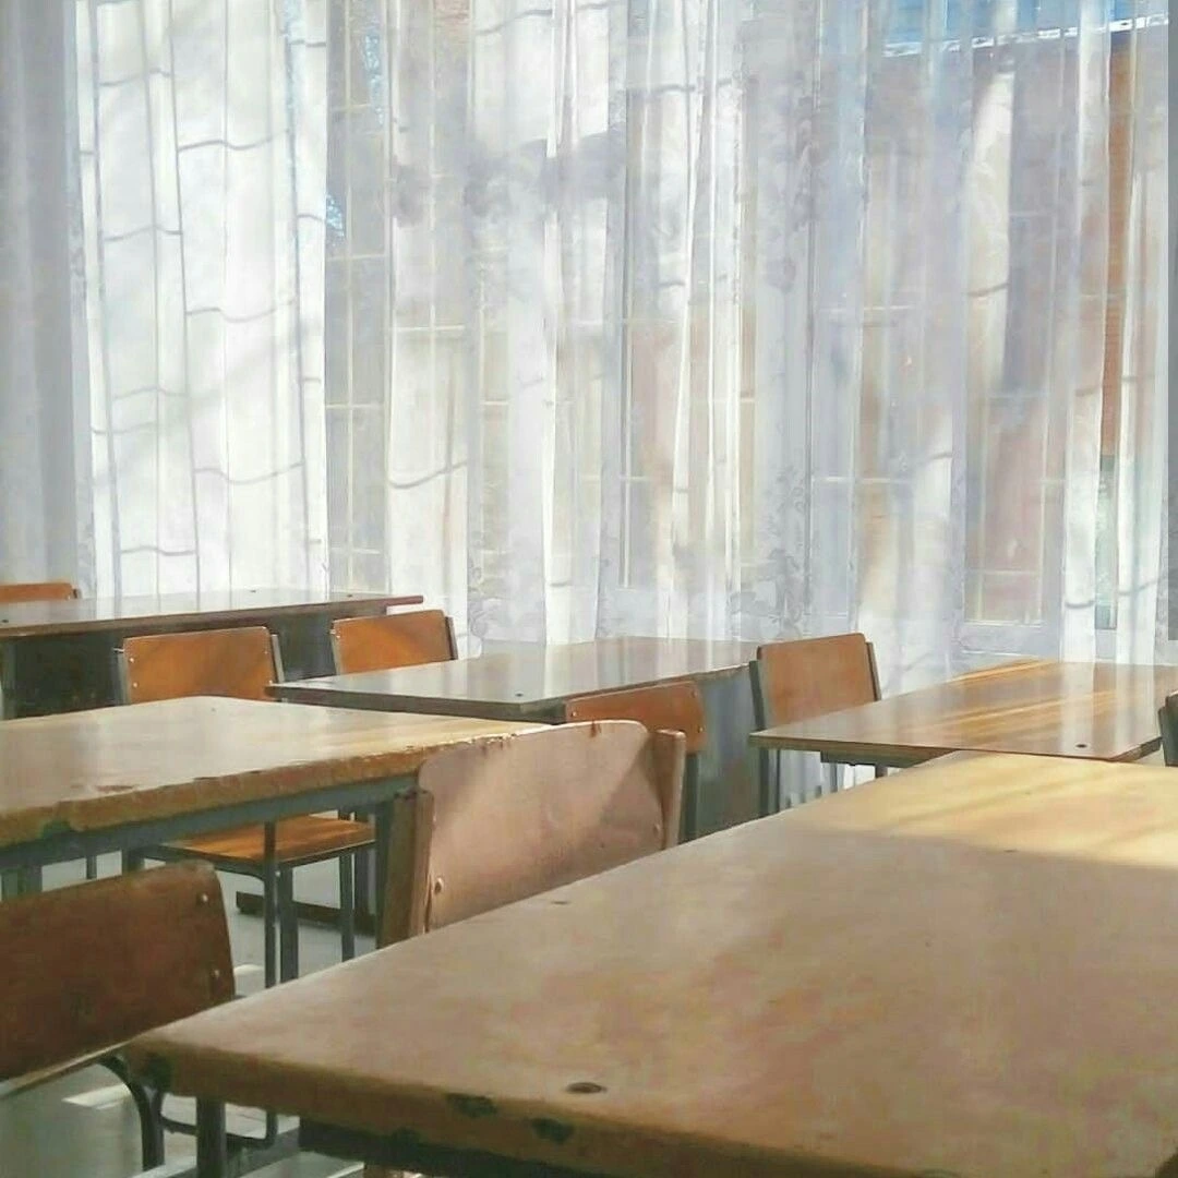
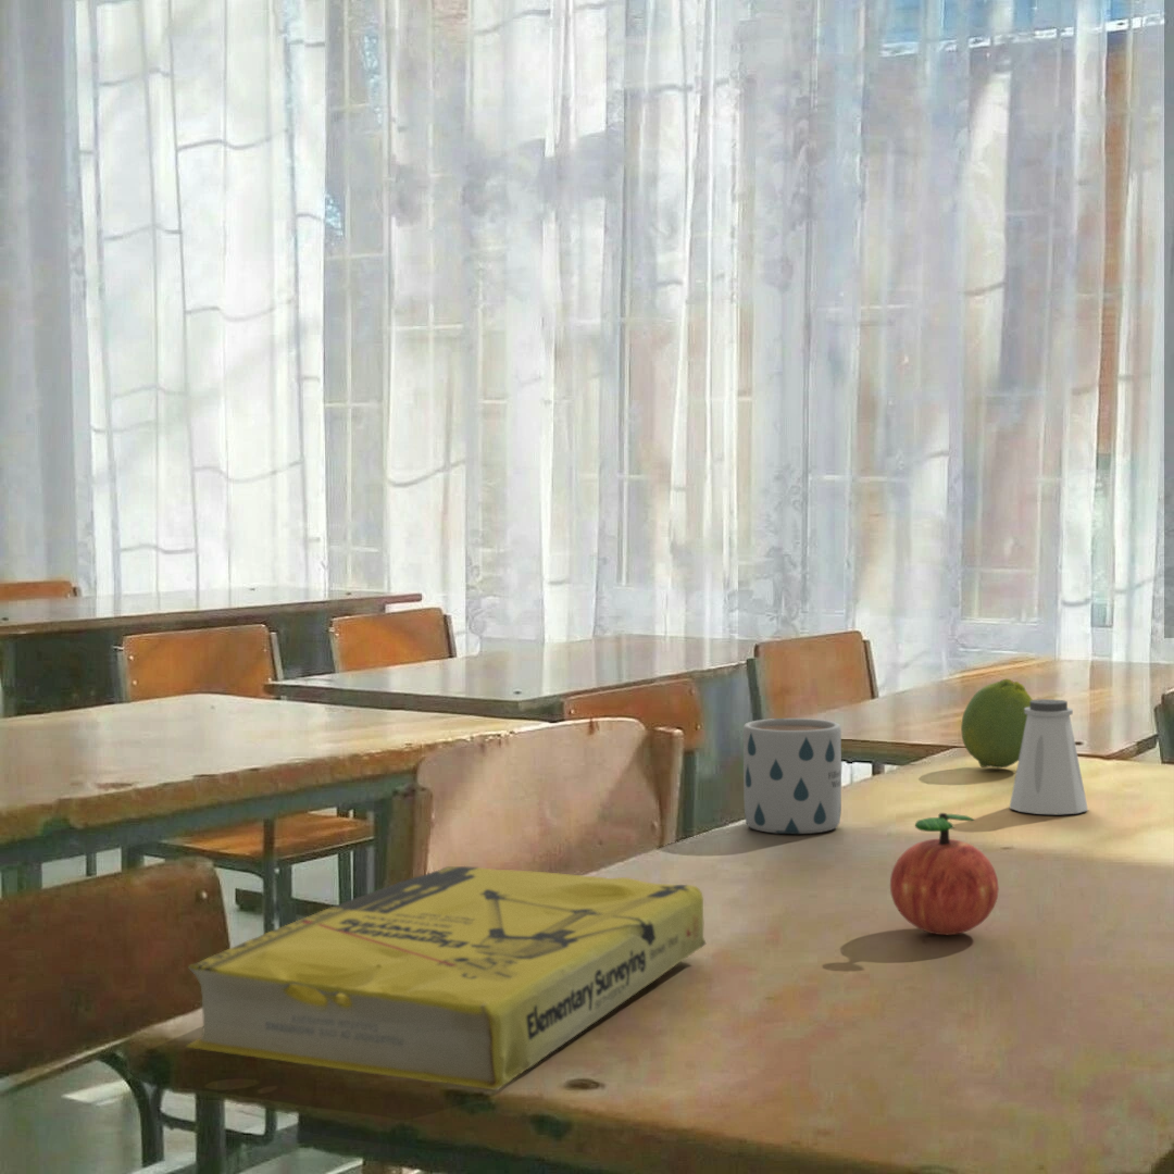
+ mug [742,717,842,835]
+ saltshaker [1009,698,1089,815]
+ fruit [960,677,1034,769]
+ apple [889,812,1000,936]
+ book [185,865,708,1091]
